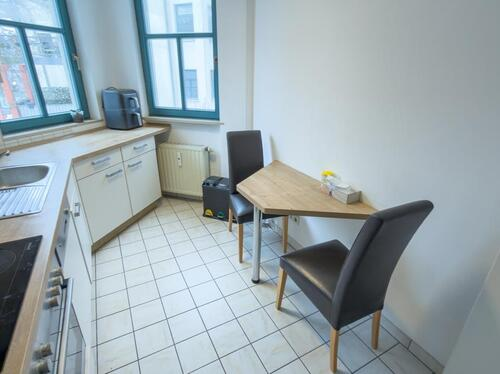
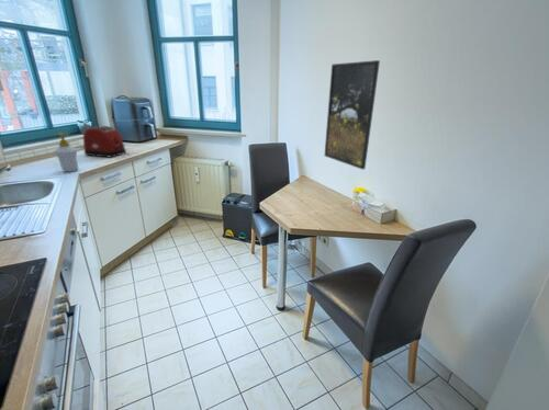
+ soap bottle [53,132,79,173]
+ toaster [82,125,127,158]
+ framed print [324,59,381,170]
